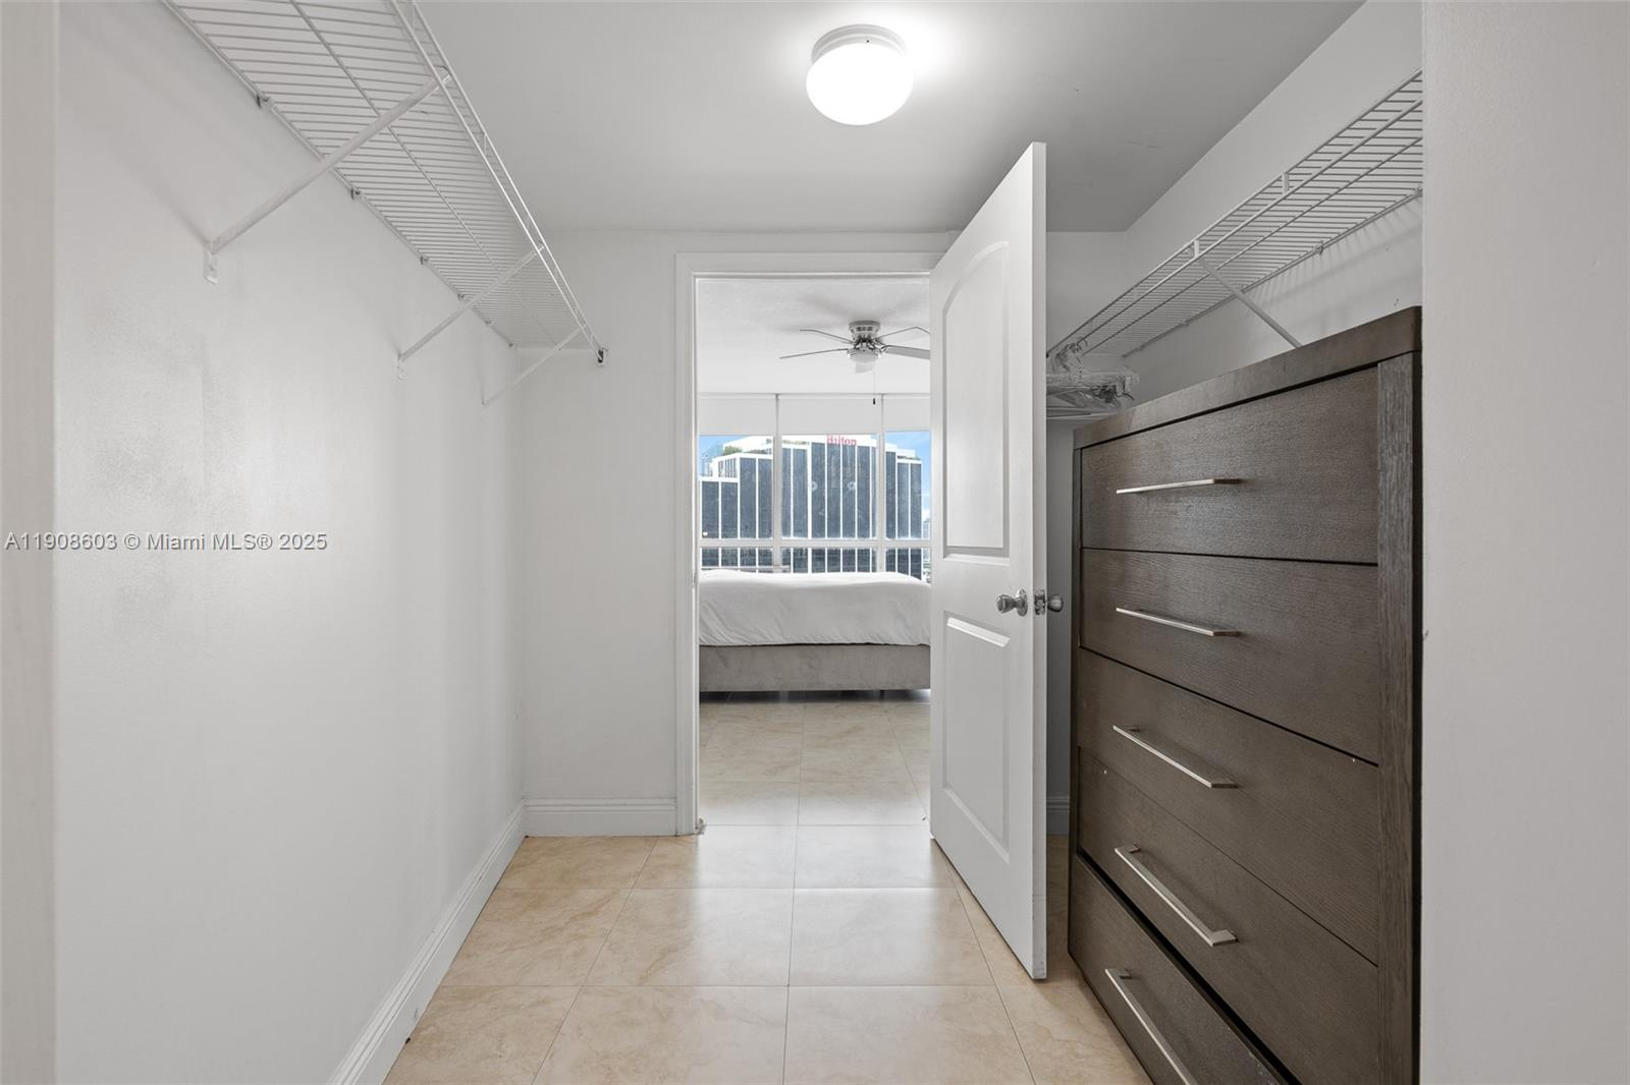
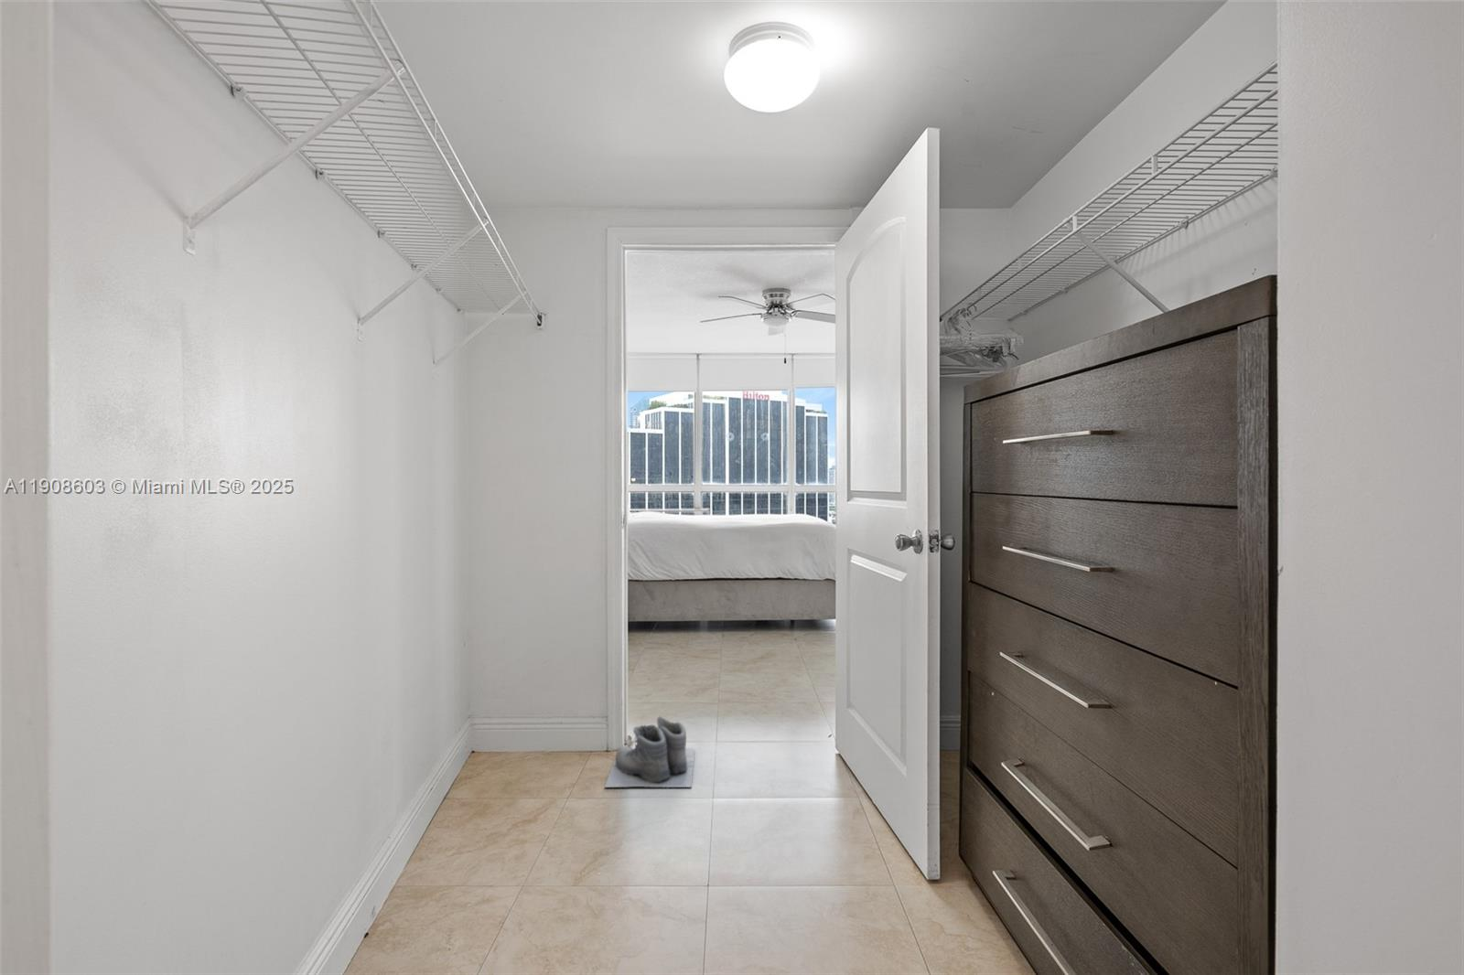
+ boots [604,715,696,789]
